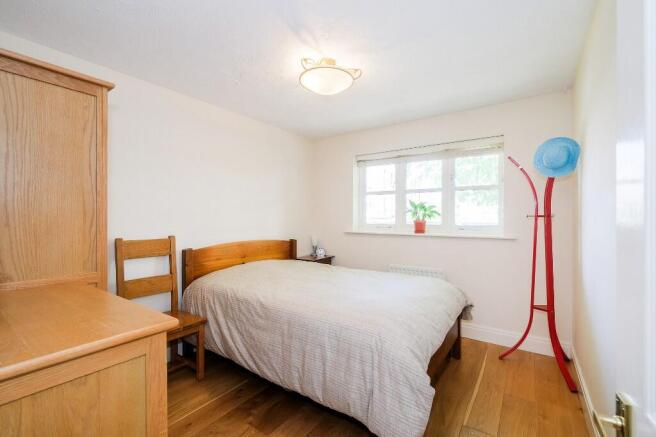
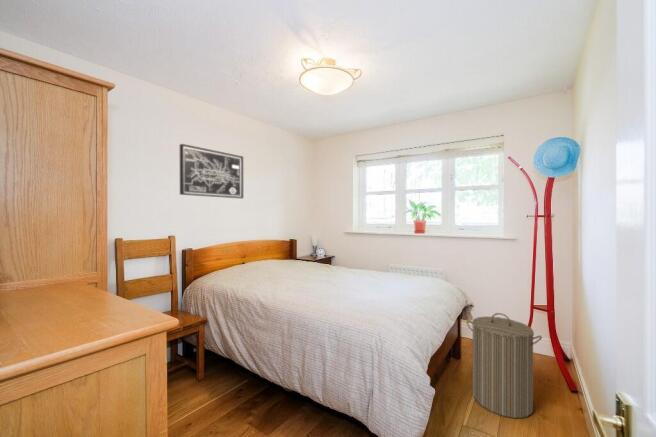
+ wall art [179,143,244,199]
+ laundry hamper [466,312,543,419]
